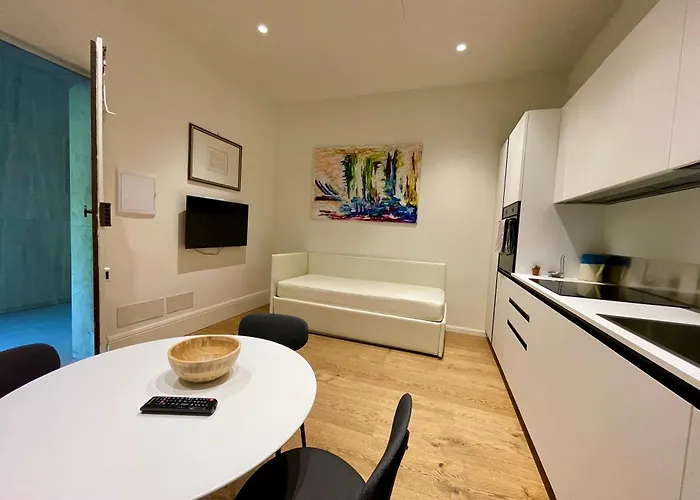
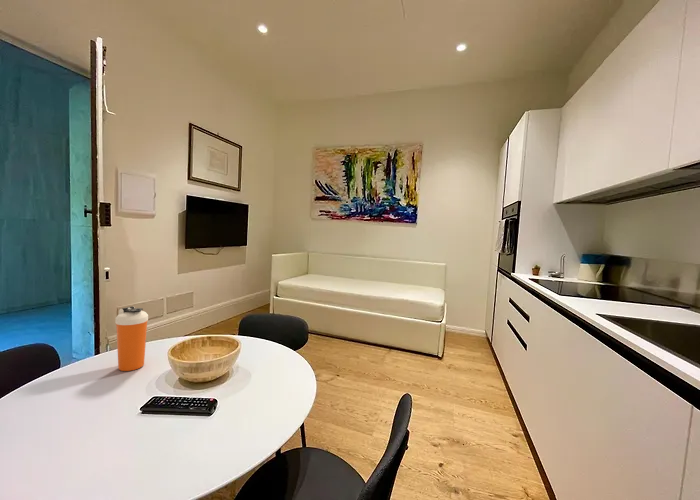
+ shaker bottle [114,305,149,372]
